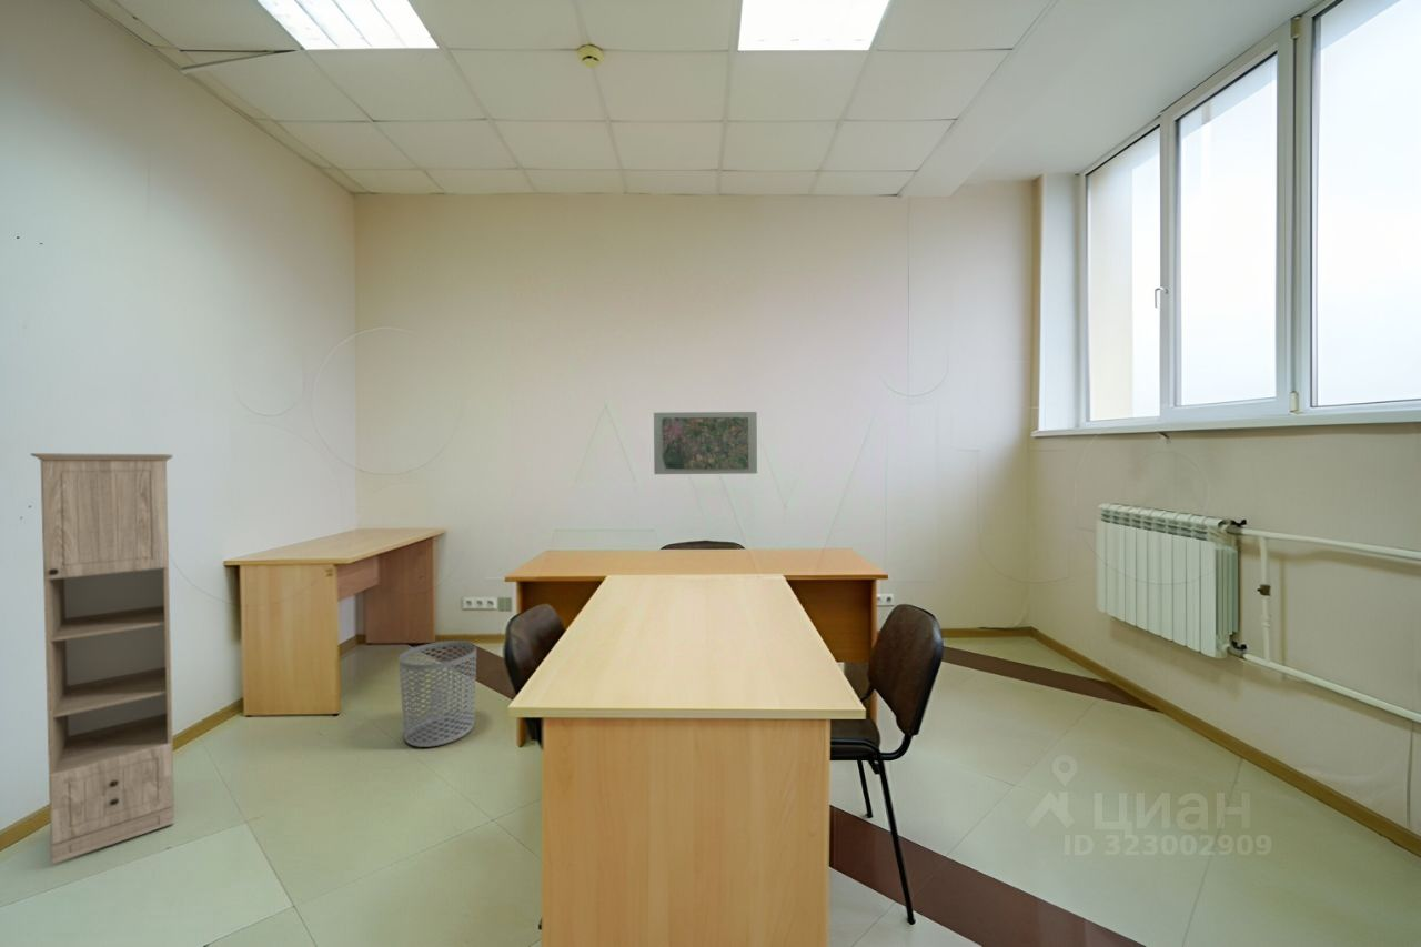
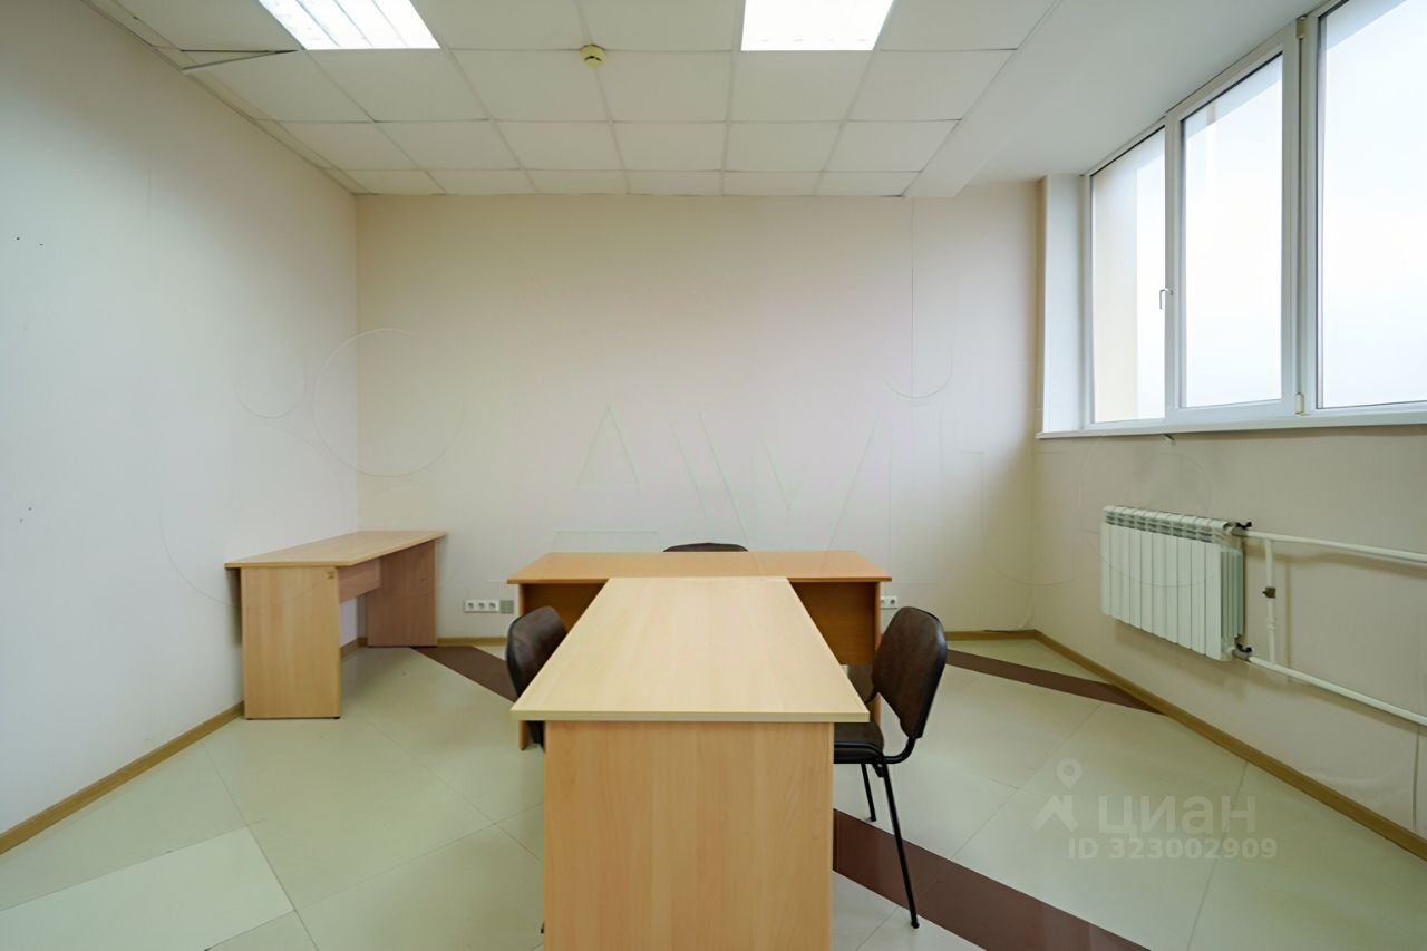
- waste bin [397,639,477,748]
- road map [653,411,758,475]
- storage cabinet [29,452,175,866]
